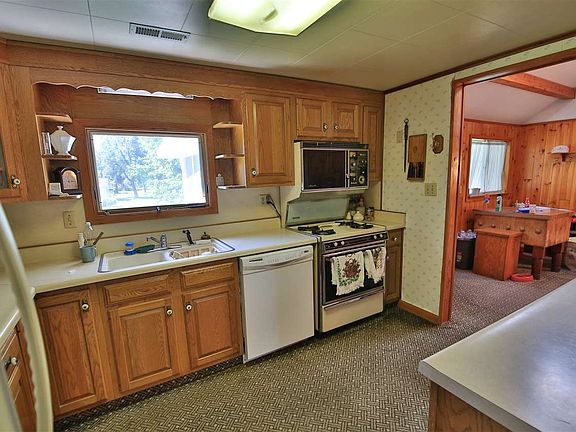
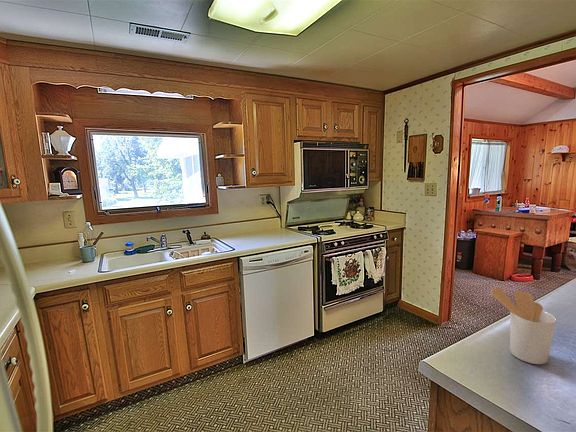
+ utensil holder [489,286,557,365]
